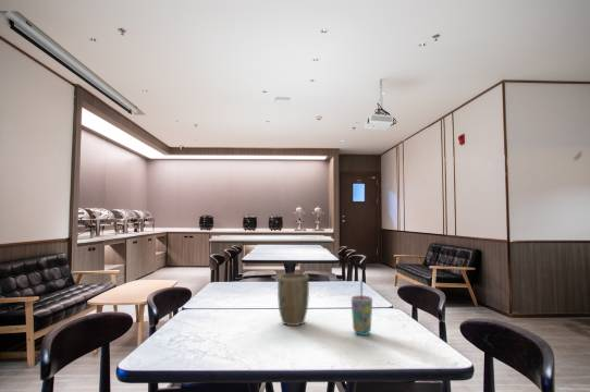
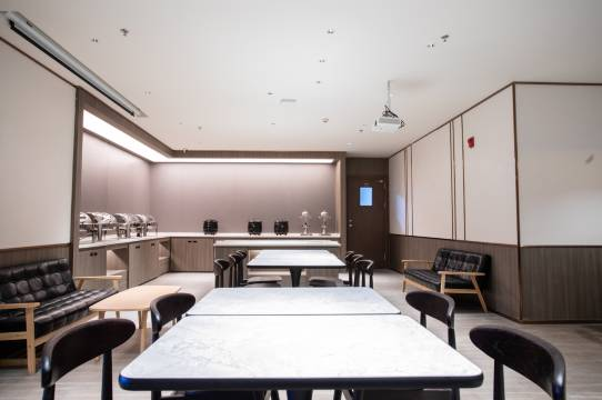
- cup [351,280,373,336]
- plant pot [276,272,310,327]
